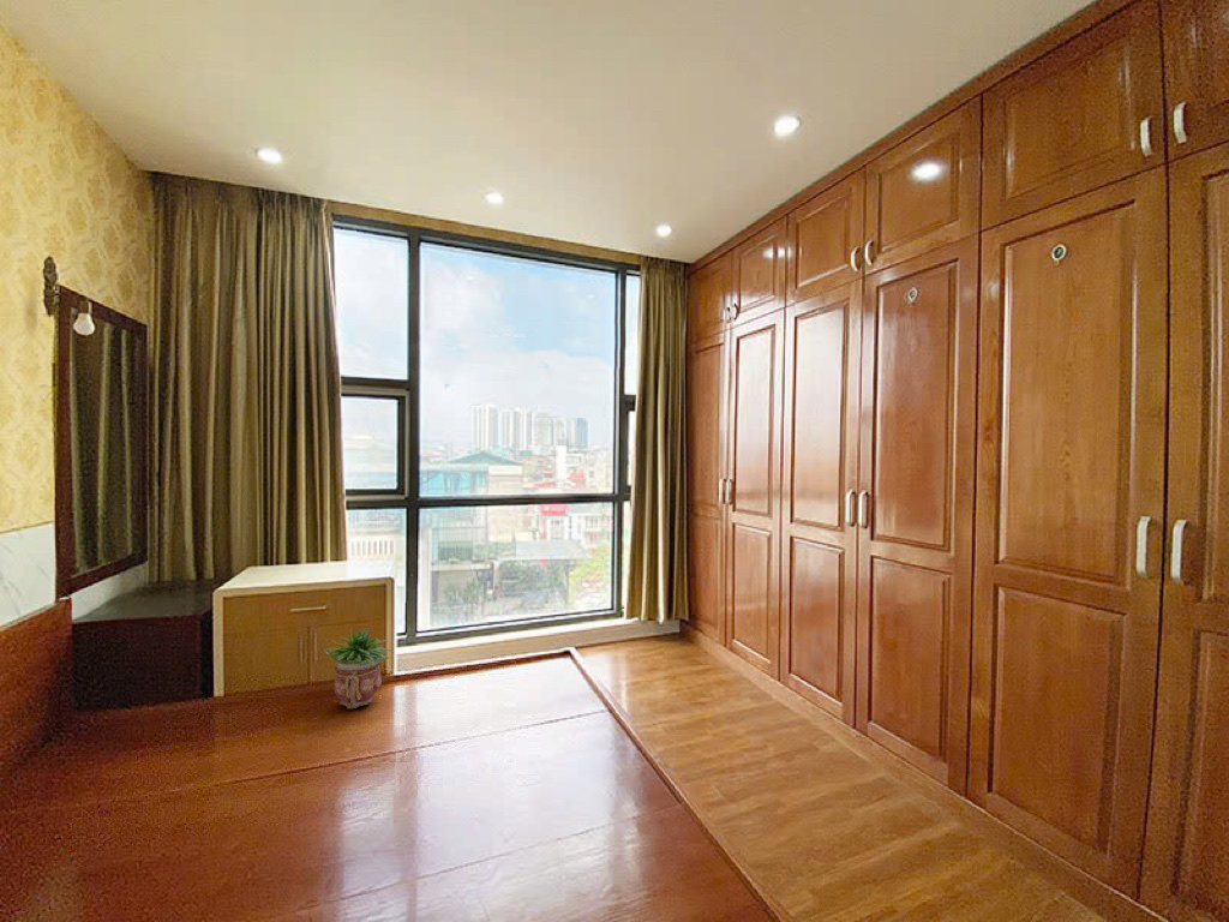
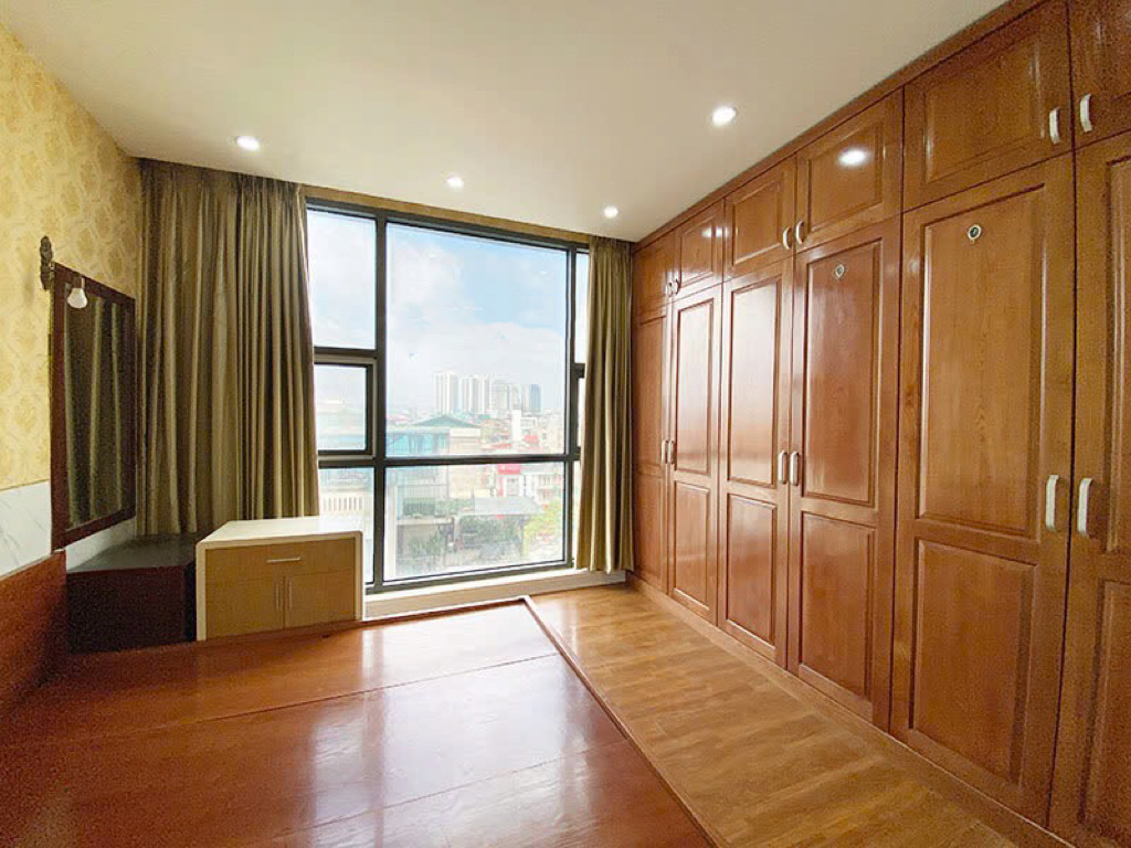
- potted plant [323,627,392,710]
